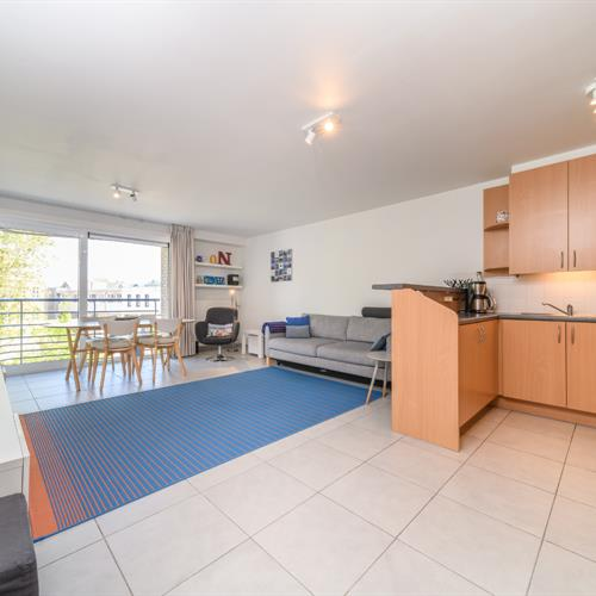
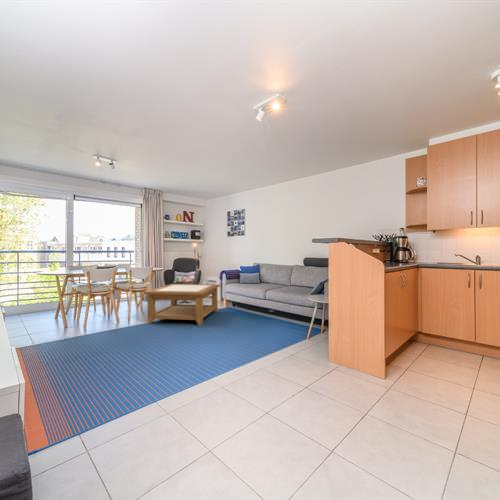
+ coffee table [143,283,221,326]
